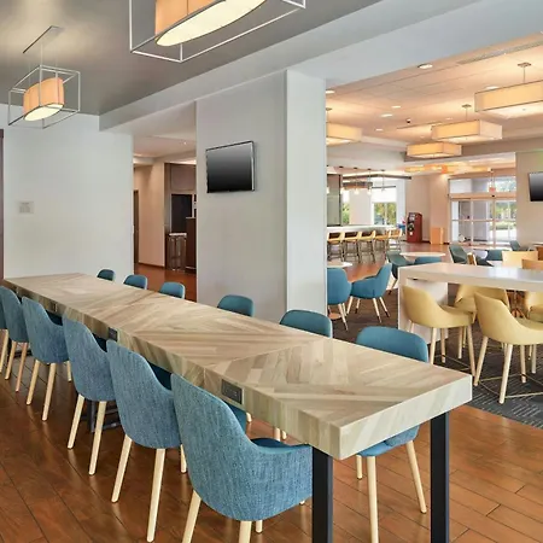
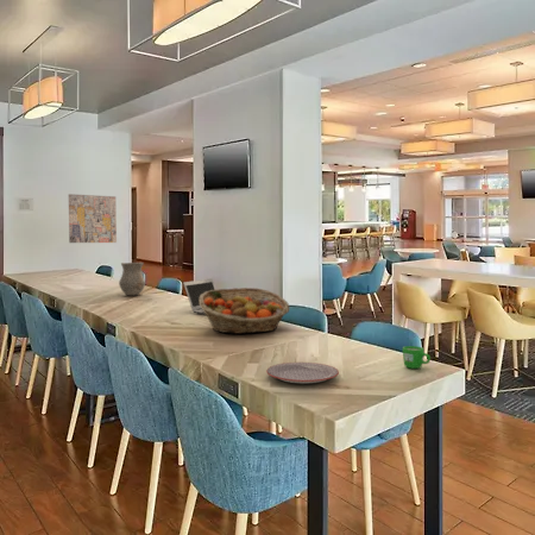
+ plate [265,361,340,384]
+ fruit basket [200,287,290,335]
+ mug [402,345,432,370]
+ vase [118,262,146,297]
+ laptop [182,277,216,315]
+ wall art [68,193,118,244]
